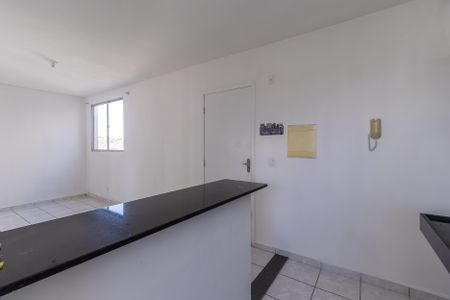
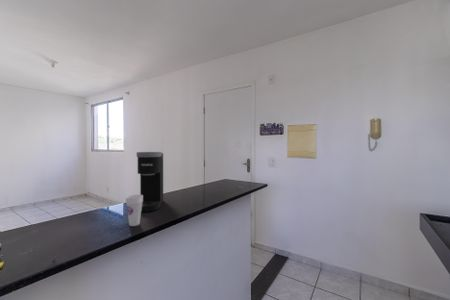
+ cup [124,194,143,227]
+ coffee maker [136,151,164,213]
